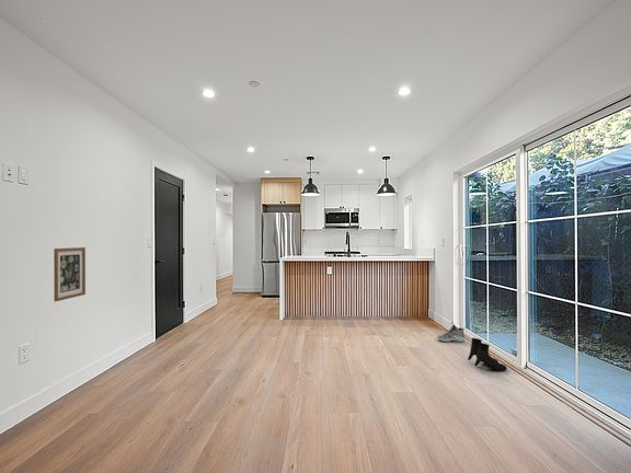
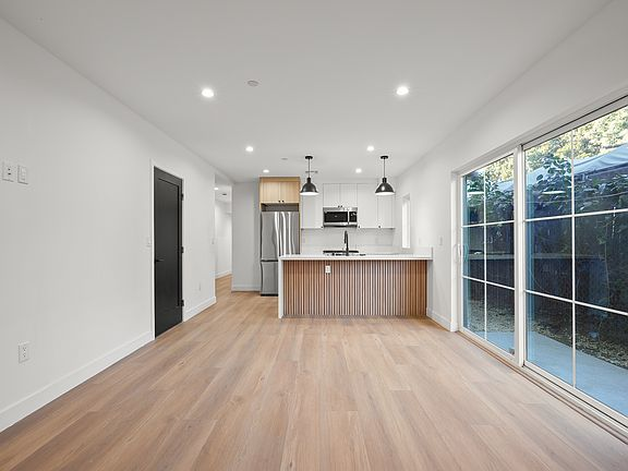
- sneaker [436,321,466,343]
- boots [467,337,508,372]
- wall art [53,246,87,302]
